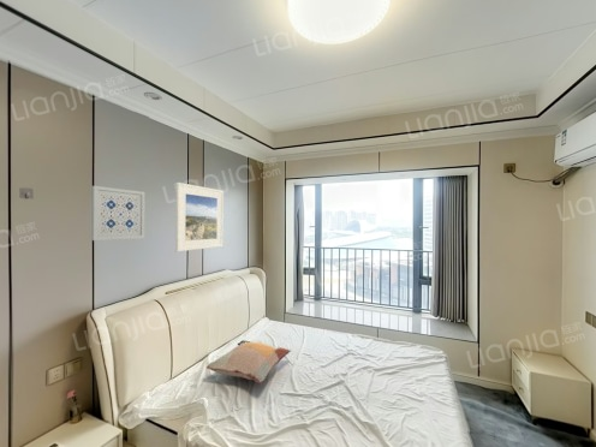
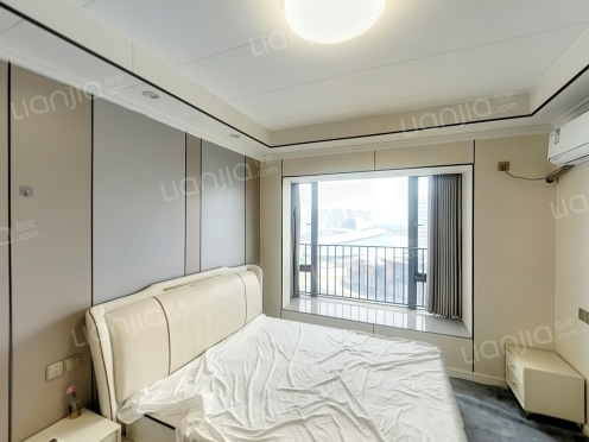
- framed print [174,181,225,252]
- decorative pillow [205,339,292,385]
- wall art [90,185,145,242]
